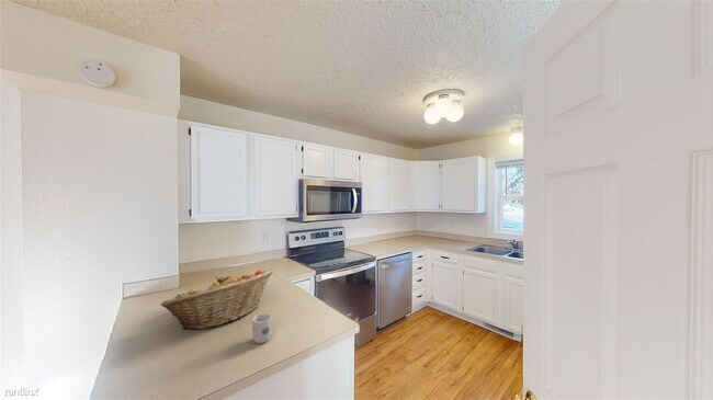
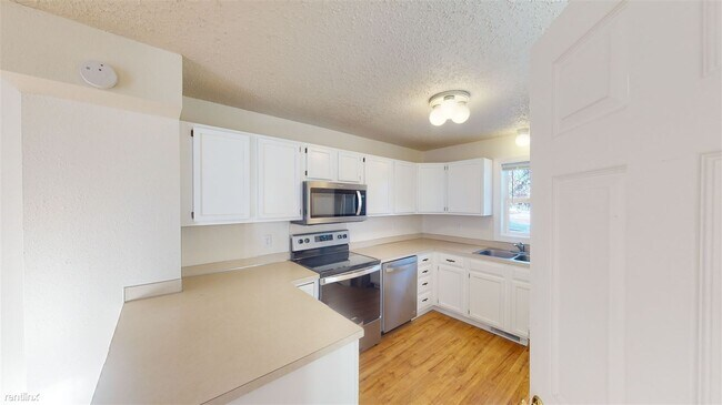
- fruit basket [159,268,274,330]
- mug [251,312,272,344]
